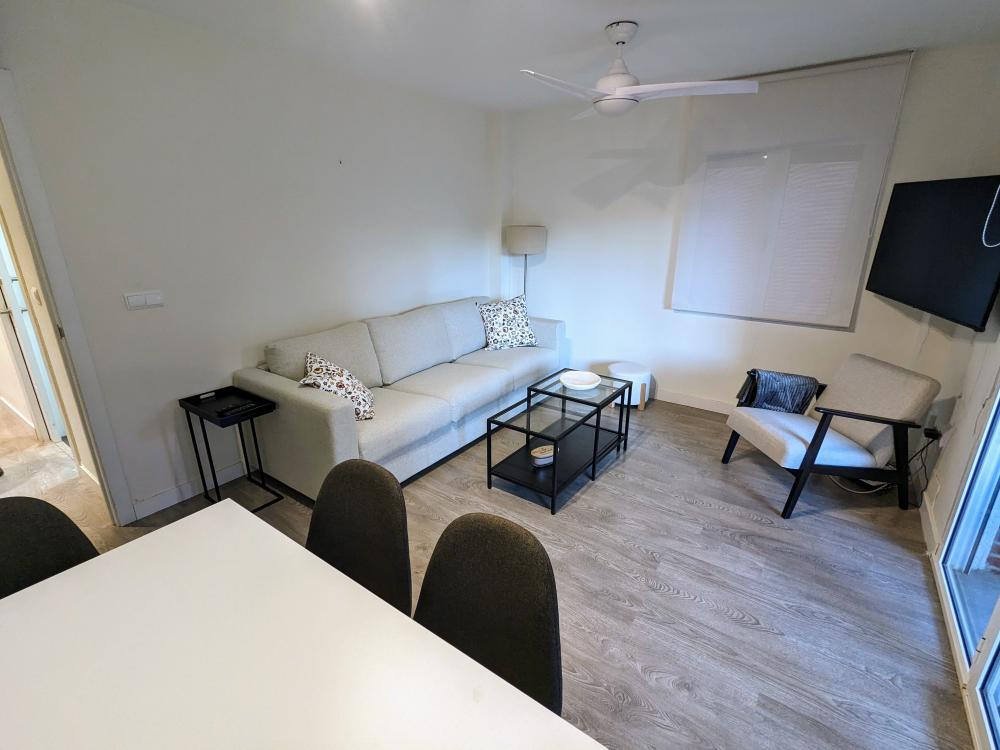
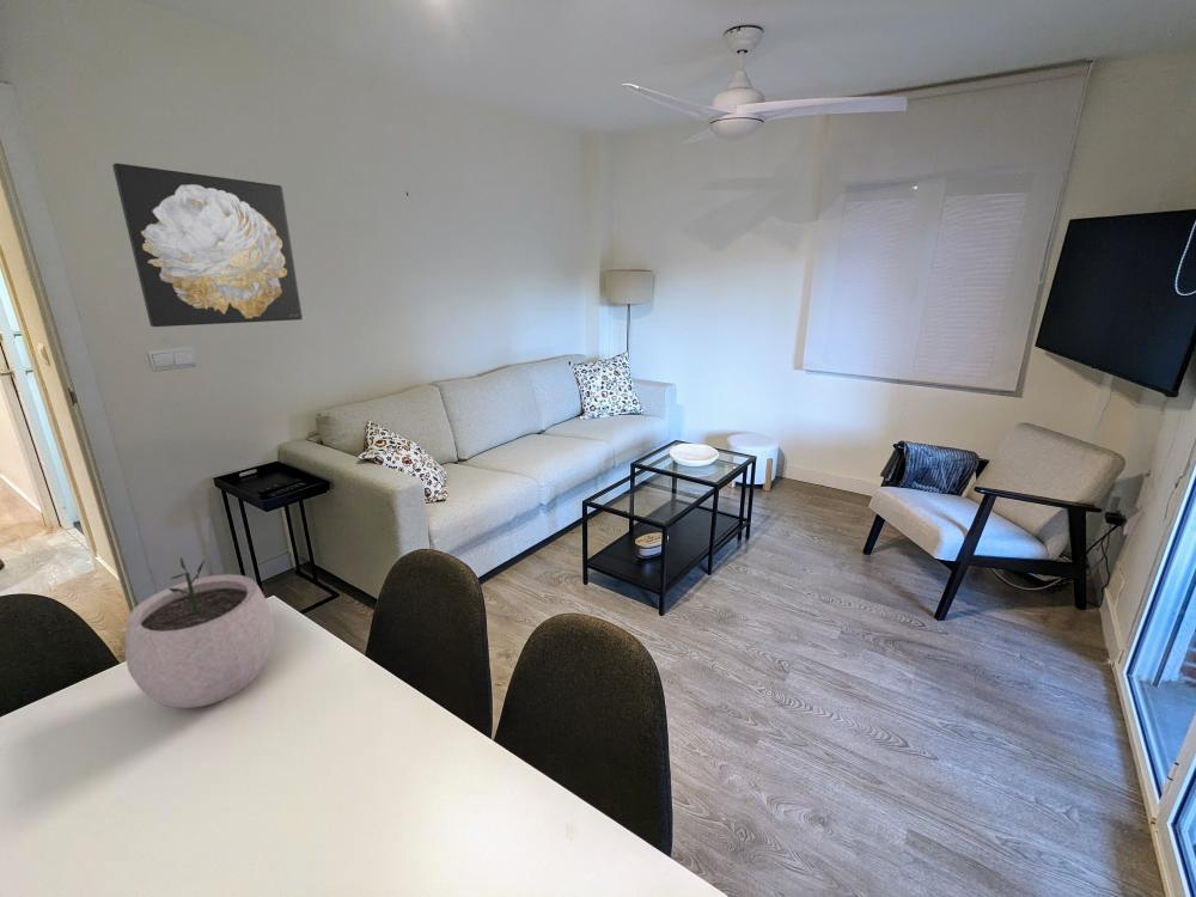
+ plant pot [124,556,275,709]
+ wall art [111,163,304,328]
